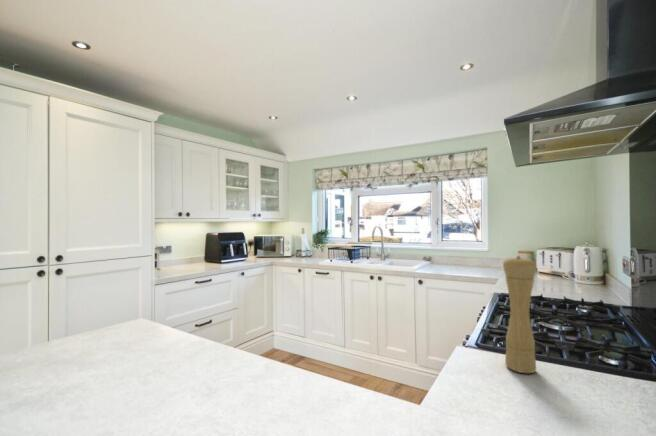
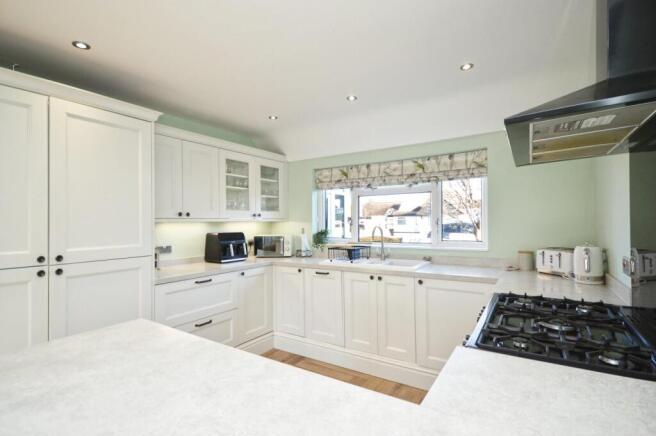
- pepper mill [502,255,537,374]
